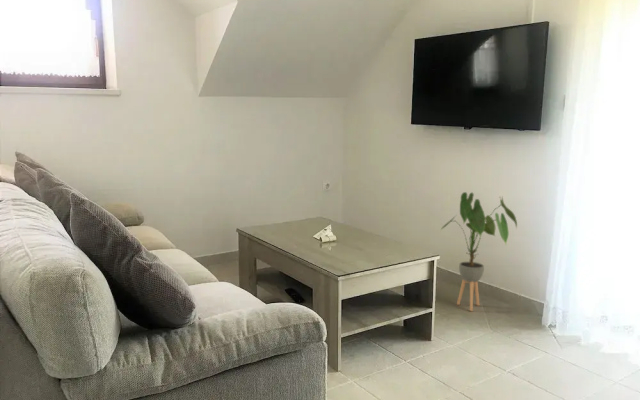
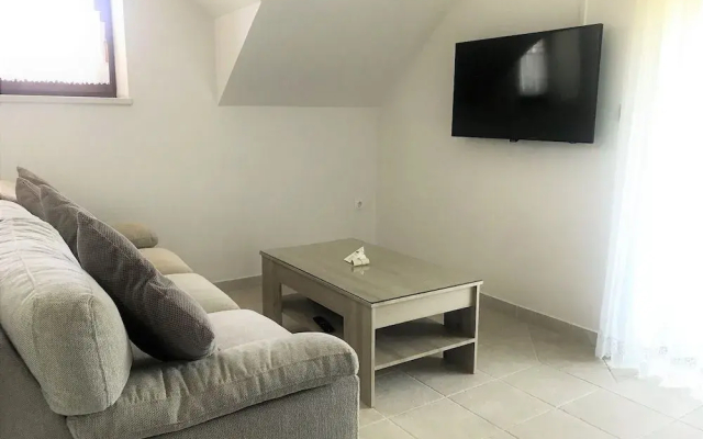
- house plant [439,191,518,312]
